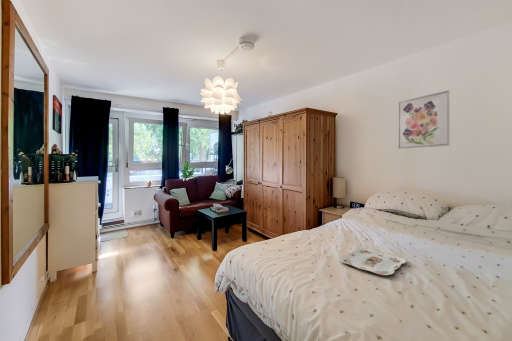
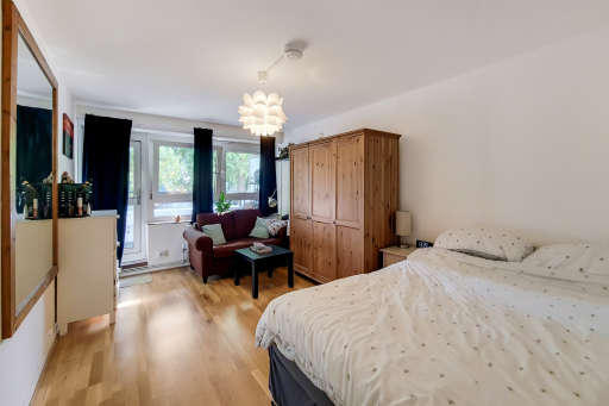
- wall art [397,89,451,150]
- serving tray [339,247,407,276]
